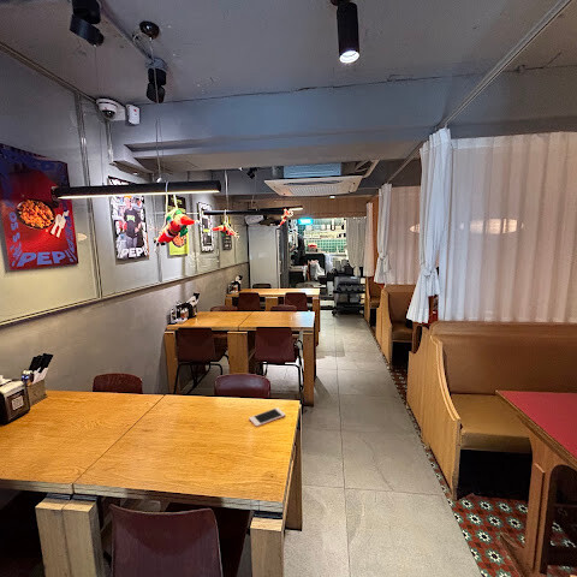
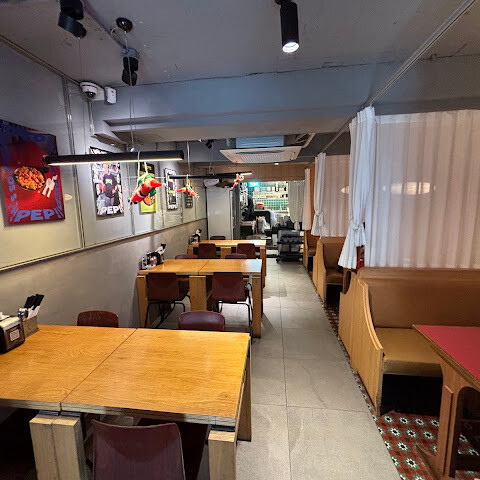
- cell phone [248,406,286,428]
